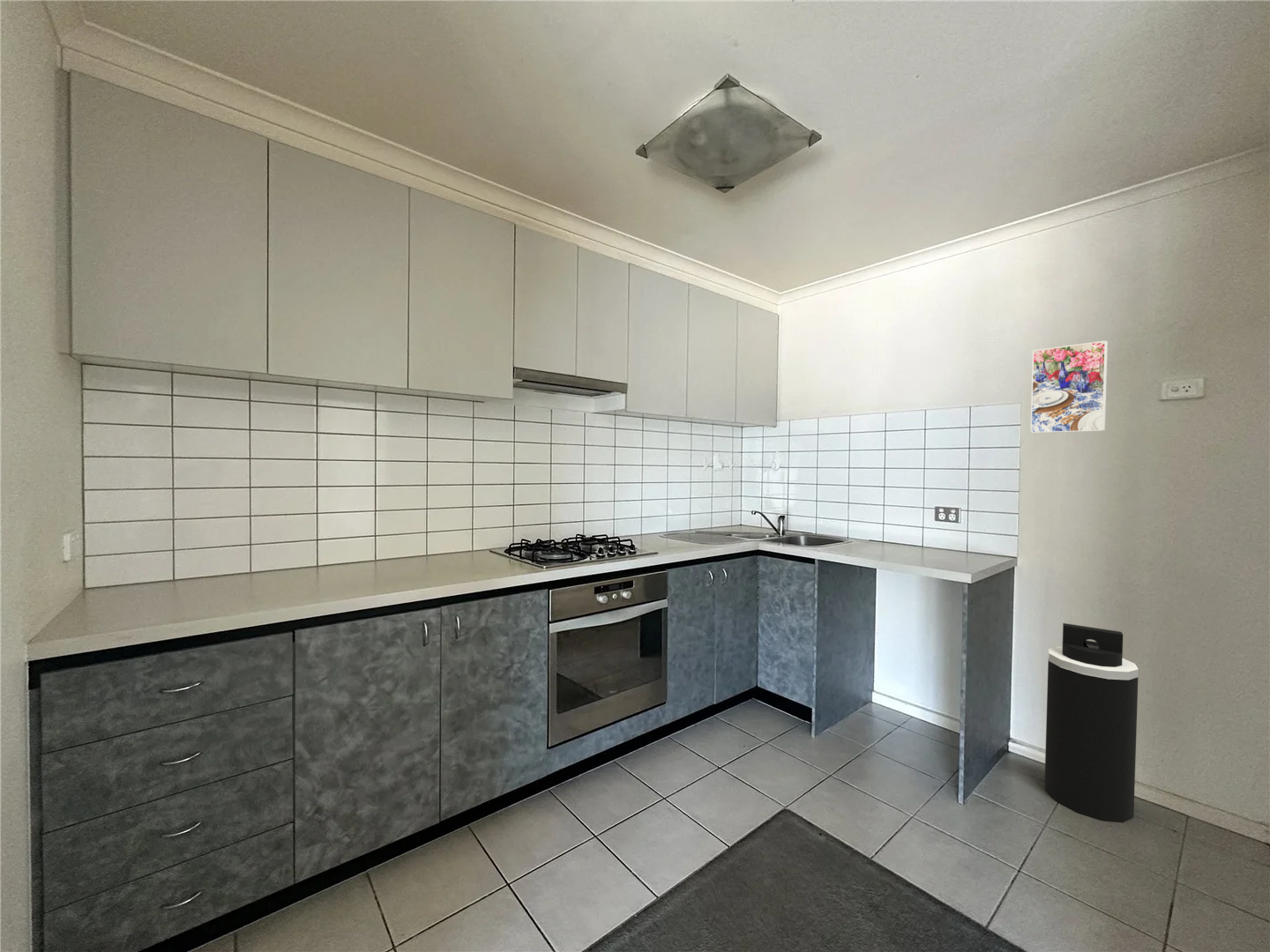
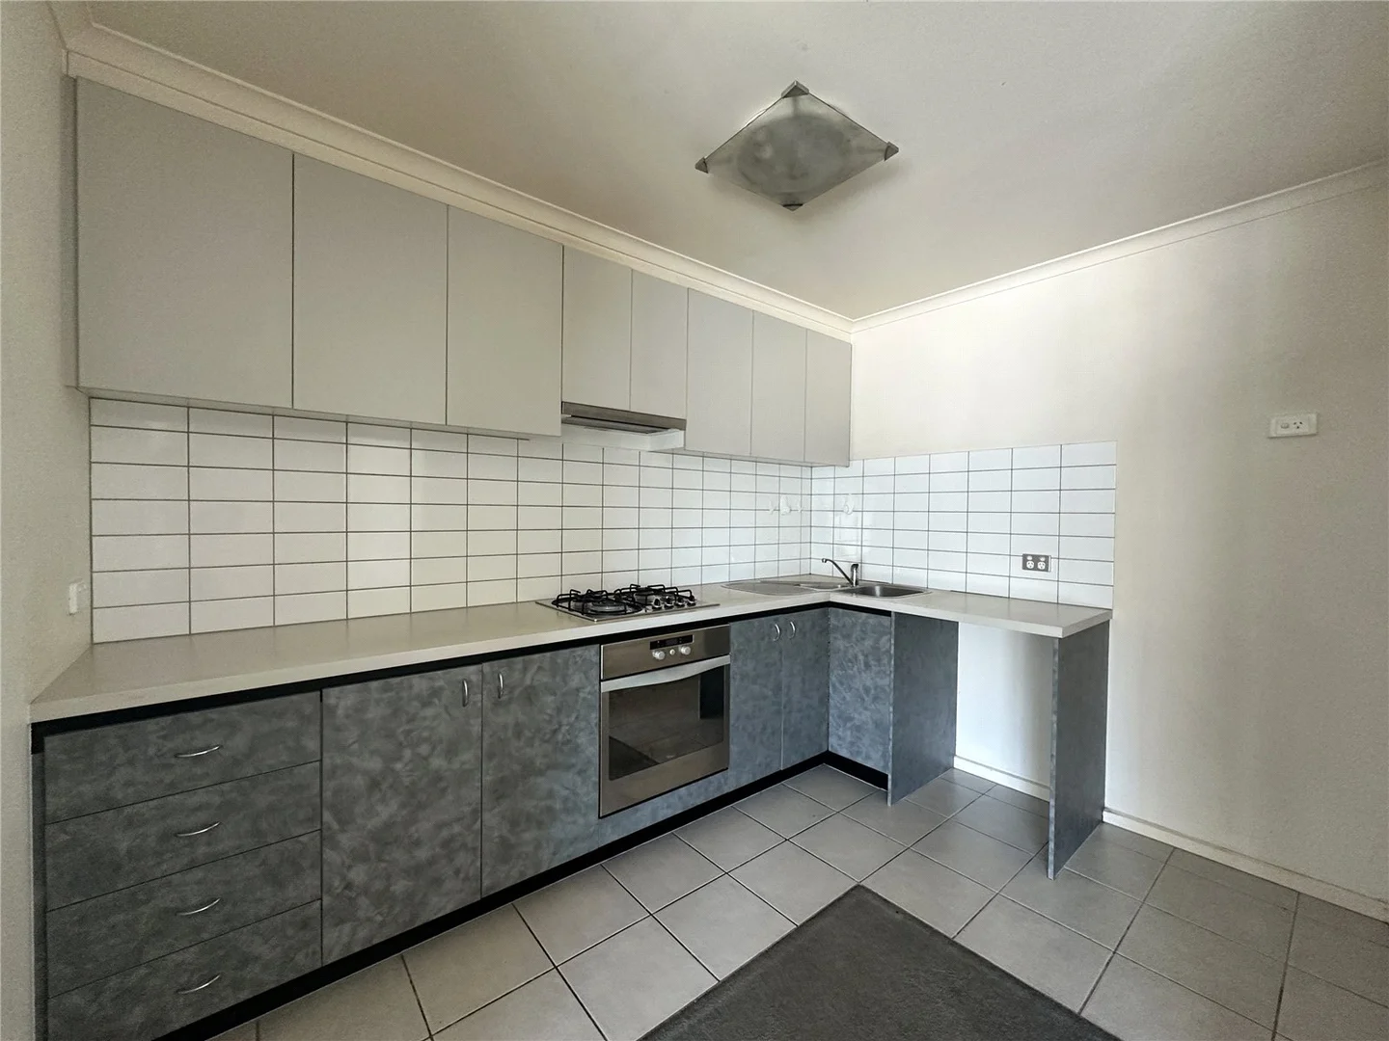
- trash can [1043,622,1139,823]
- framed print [1029,339,1109,435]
